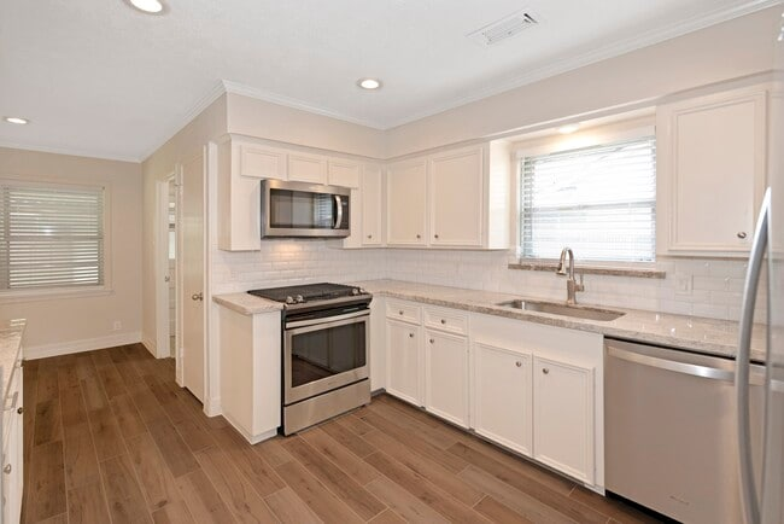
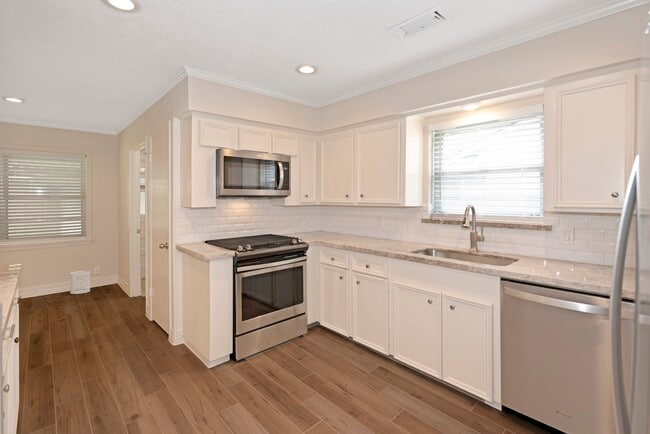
+ wastebasket [69,270,91,295]
